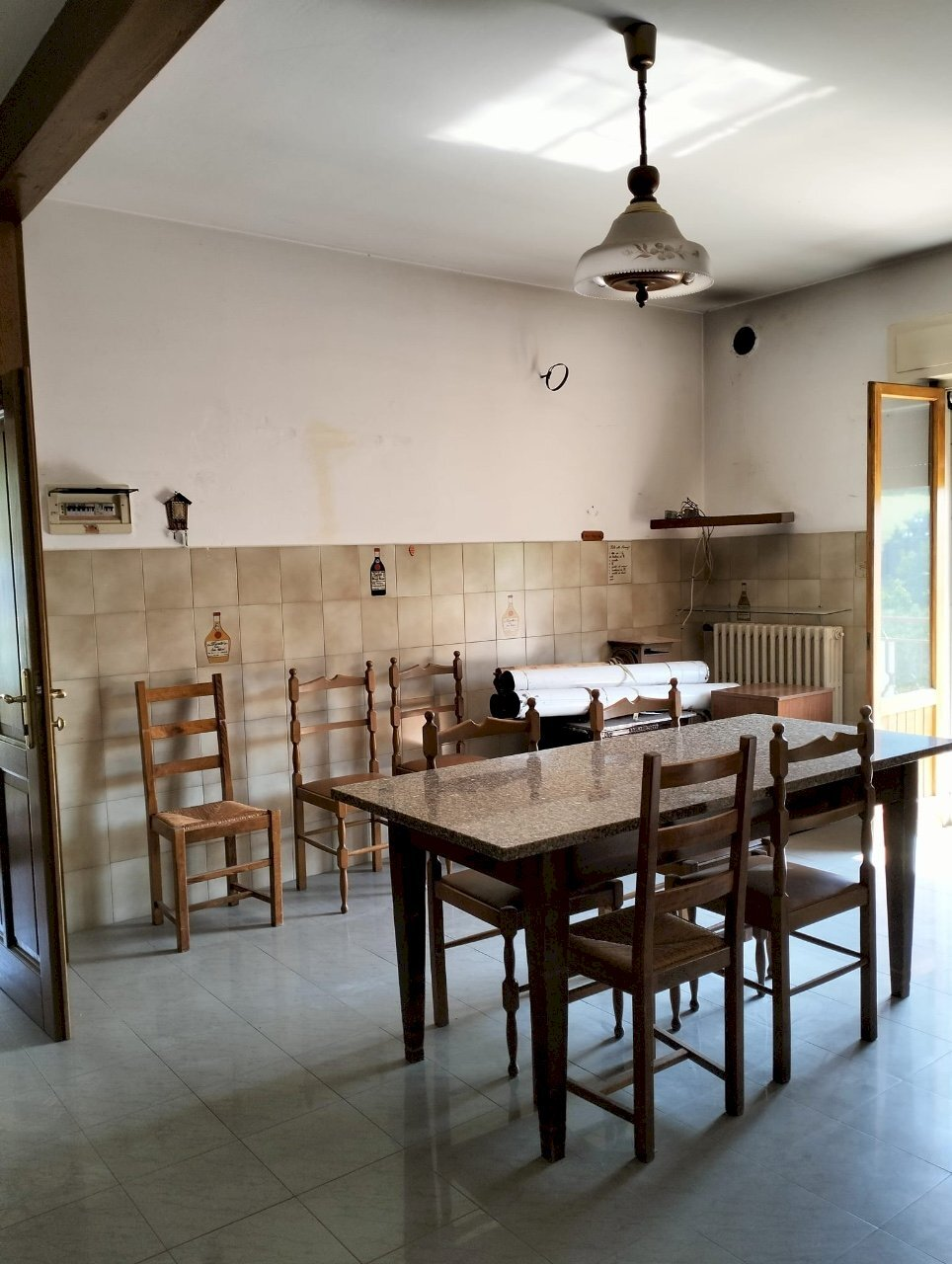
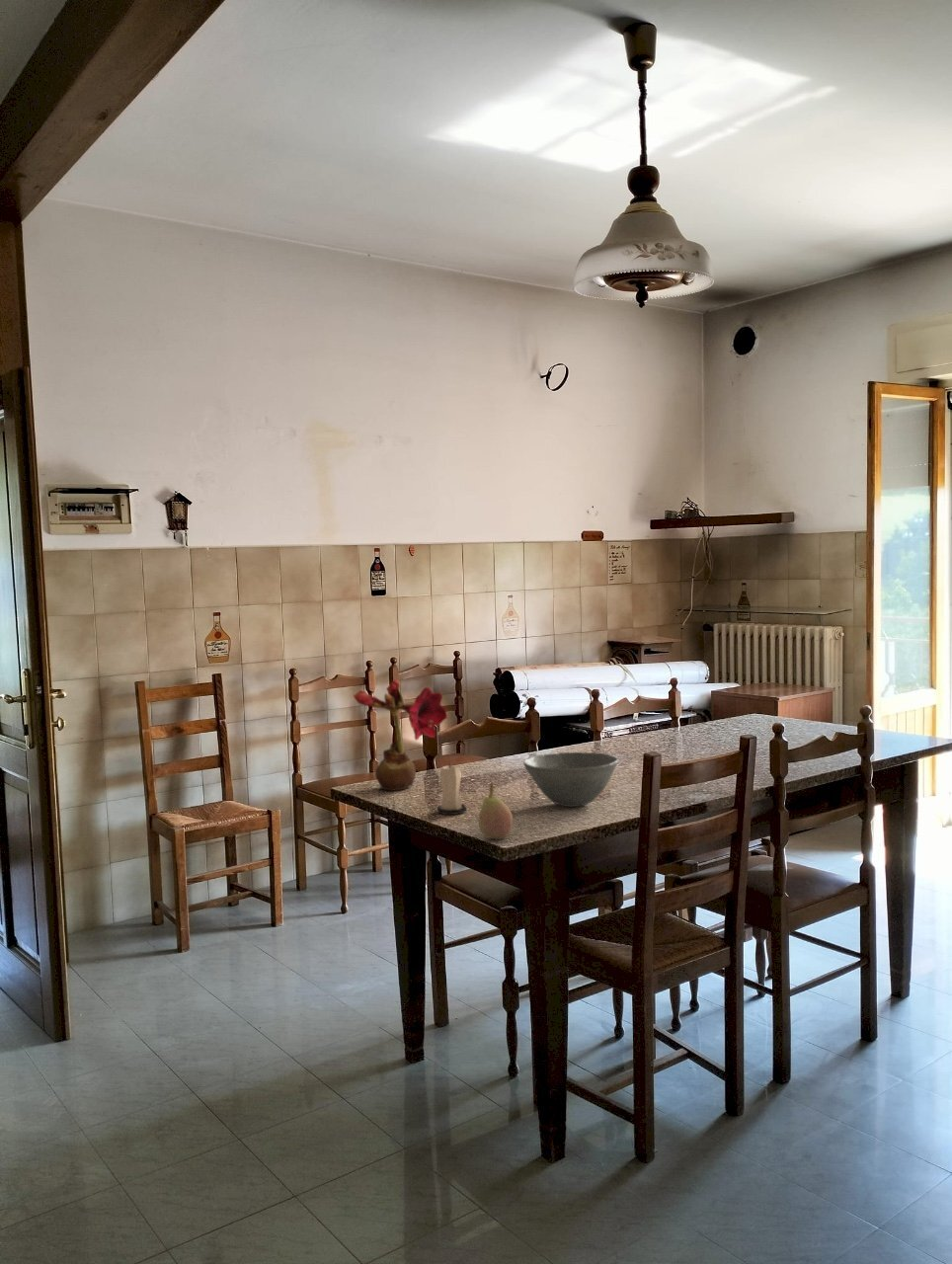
+ bowl [522,751,619,808]
+ candle [436,761,467,816]
+ fruit [478,782,514,840]
+ flower [353,676,449,791]
